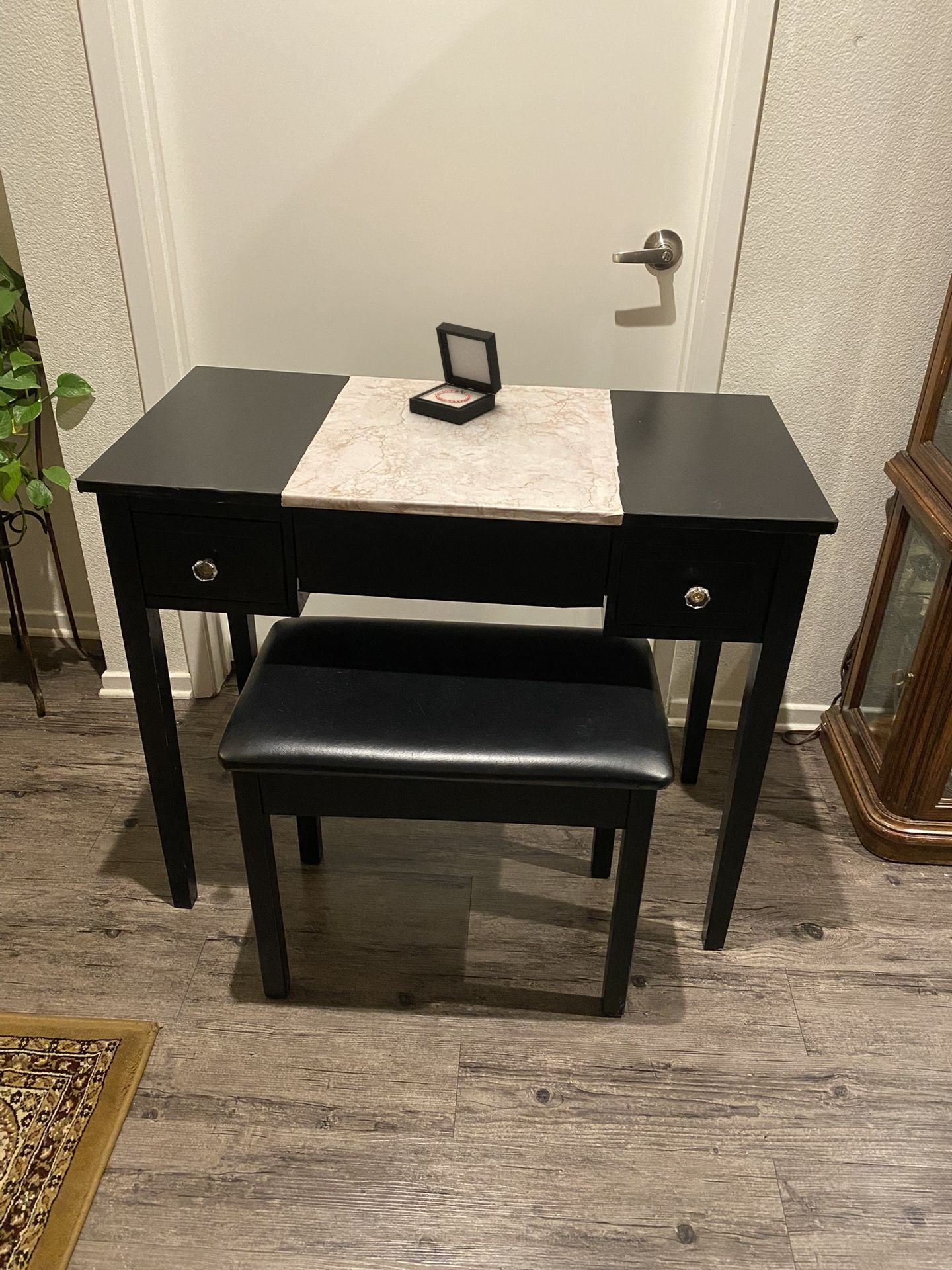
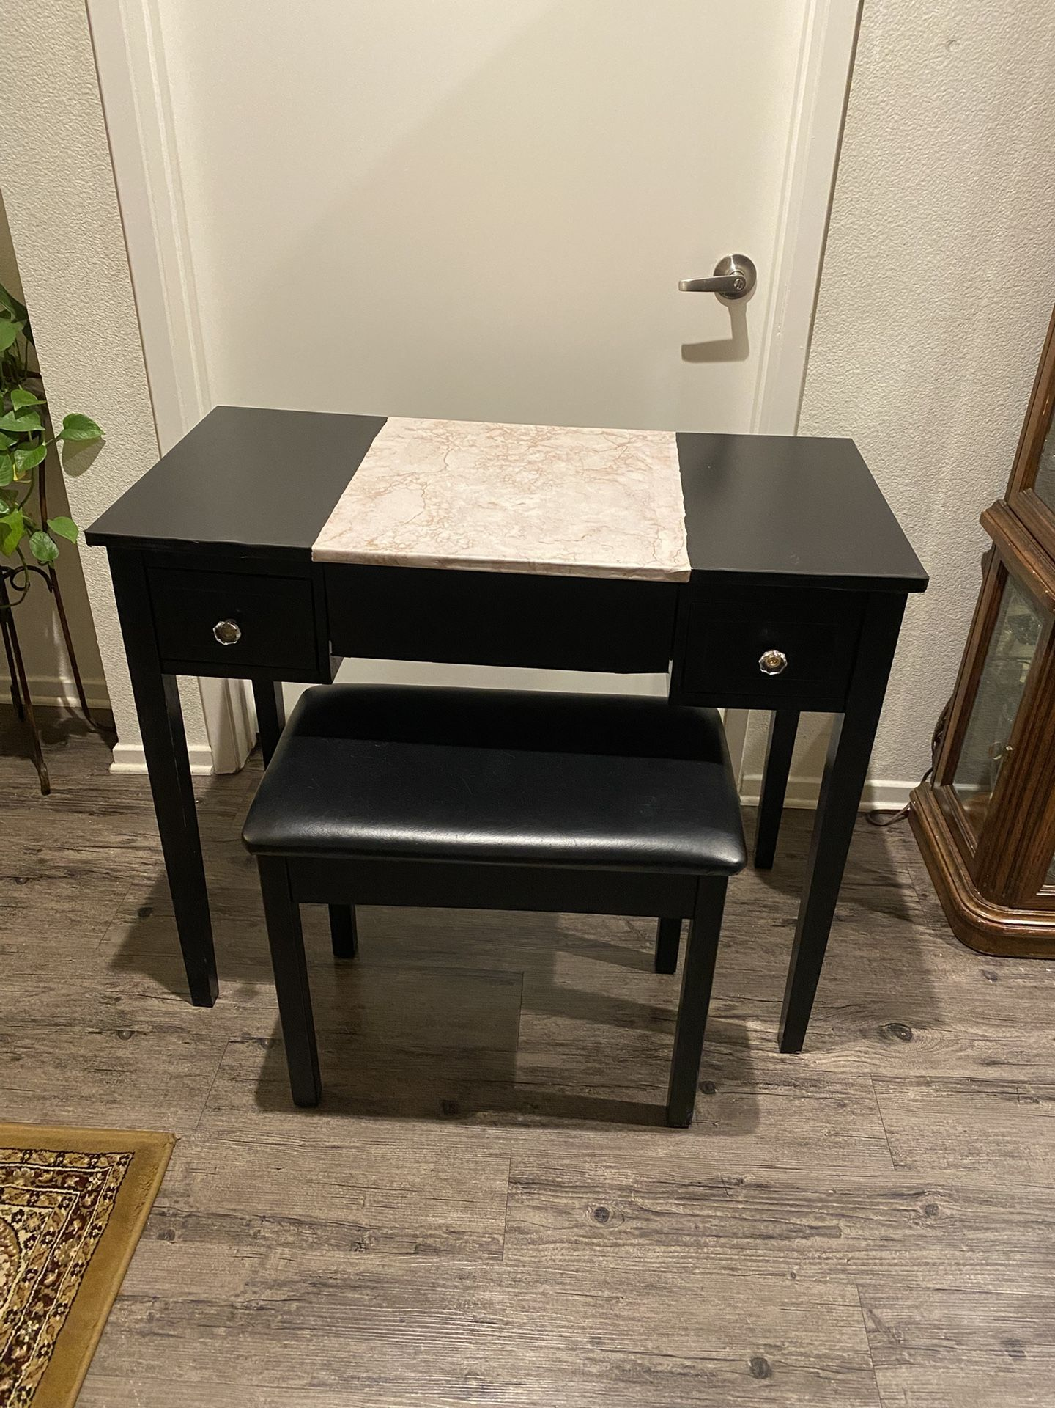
- jewelry box [409,321,502,425]
